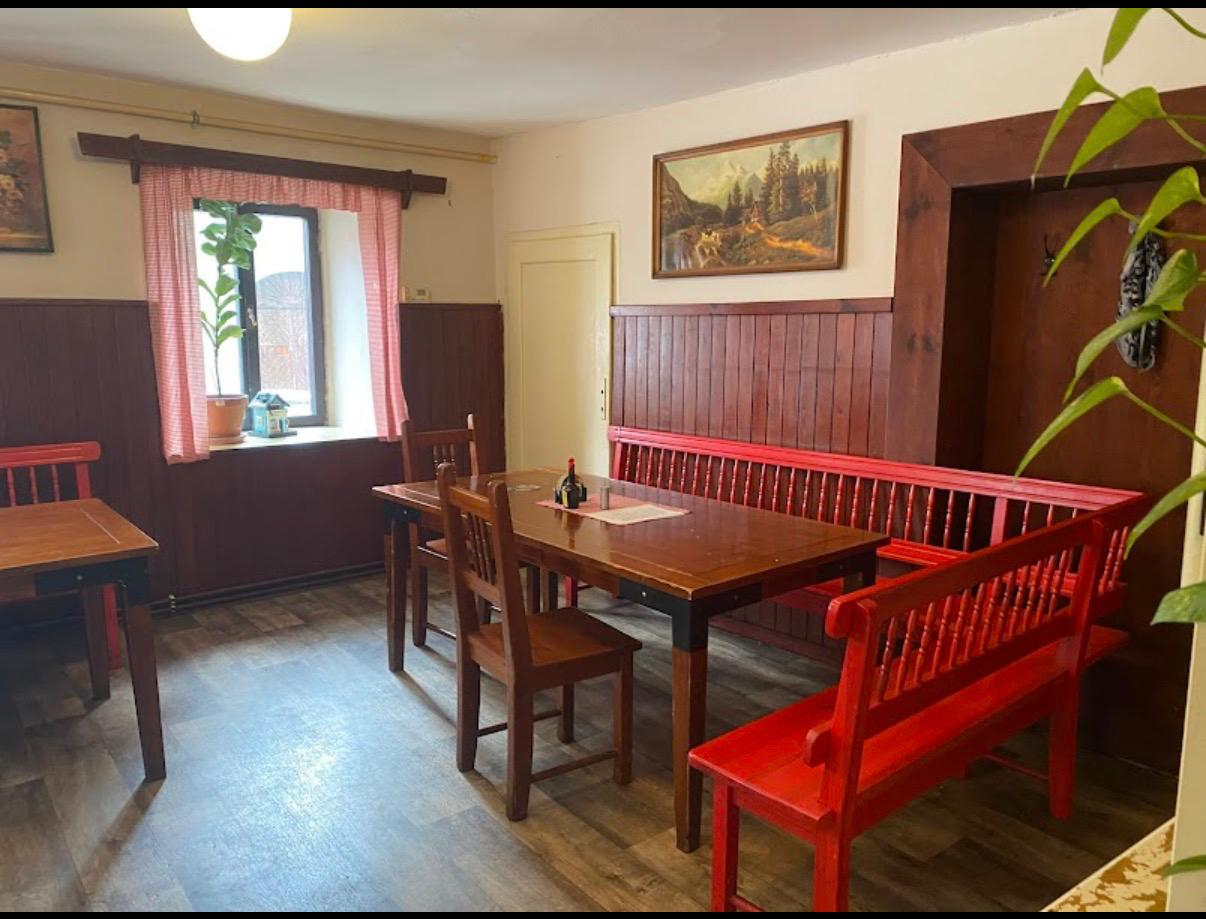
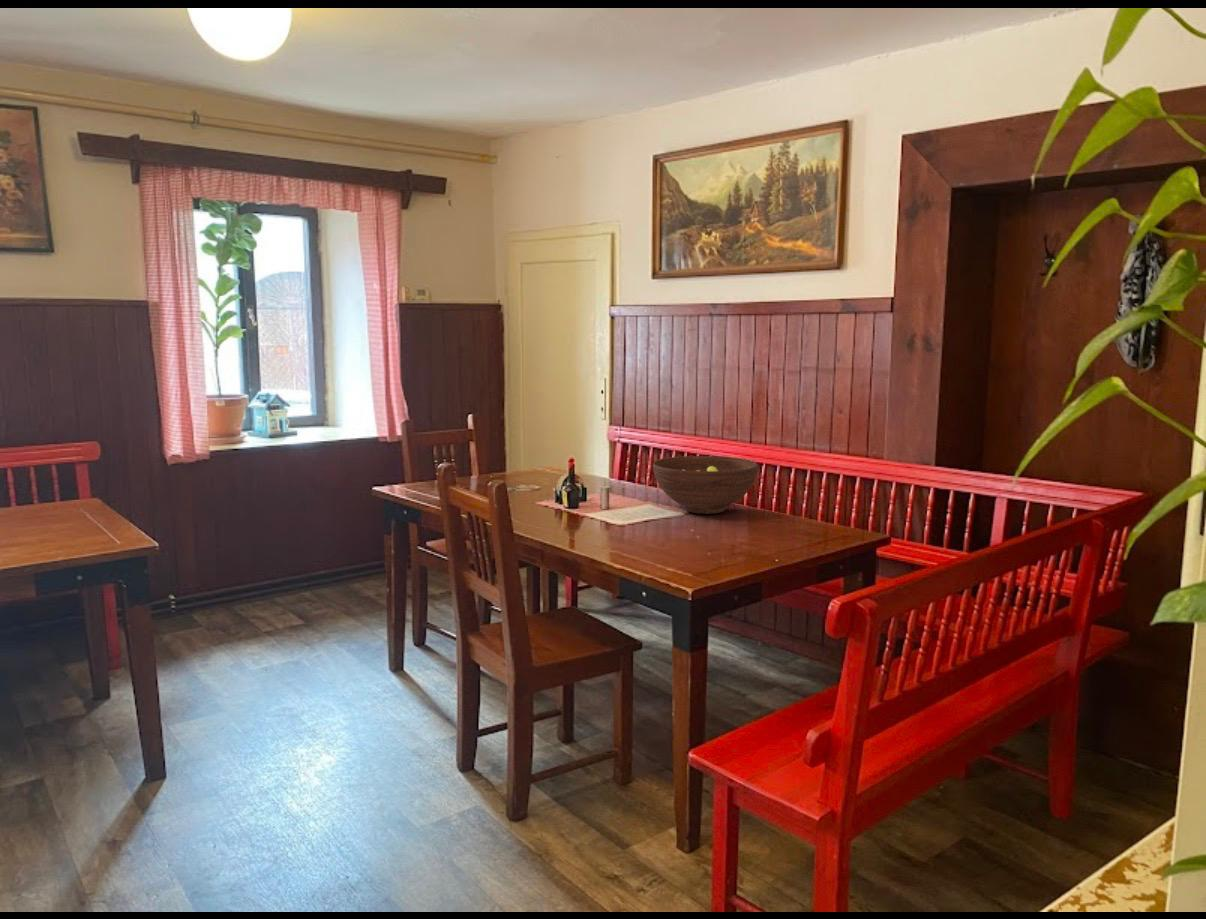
+ fruit bowl [652,455,759,515]
